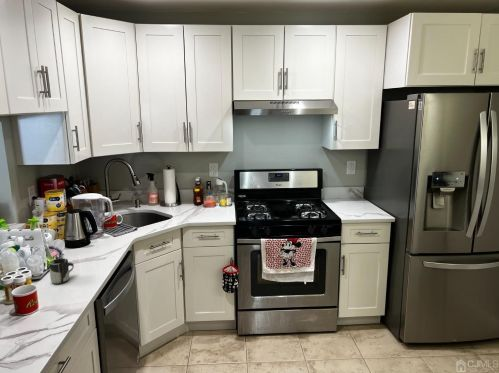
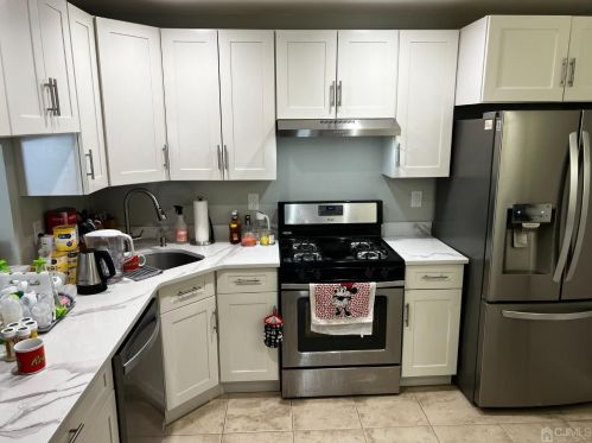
- cup [48,257,75,285]
